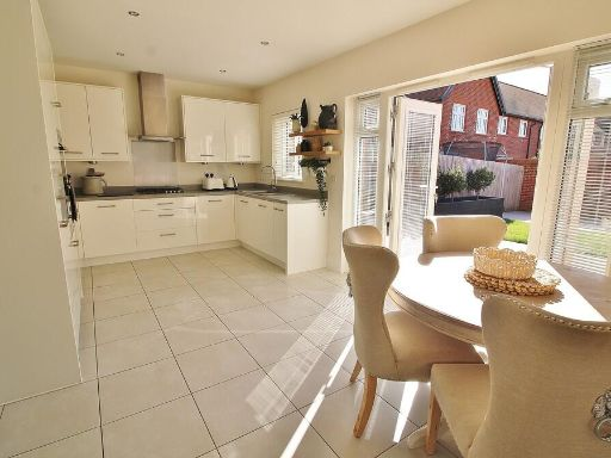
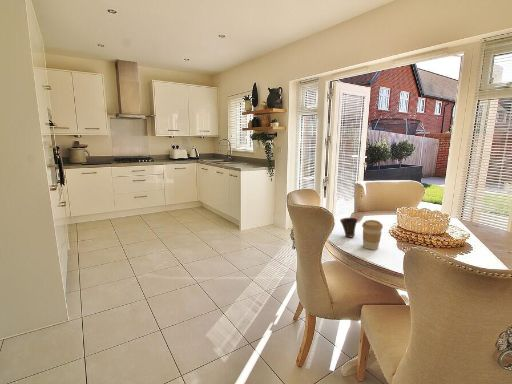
+ cup [339,217,358,238]
+ coffee cup [361,219,384,251]
